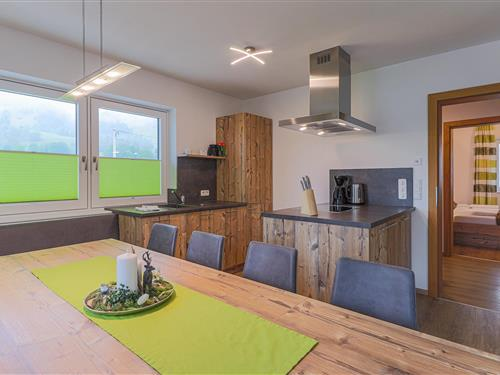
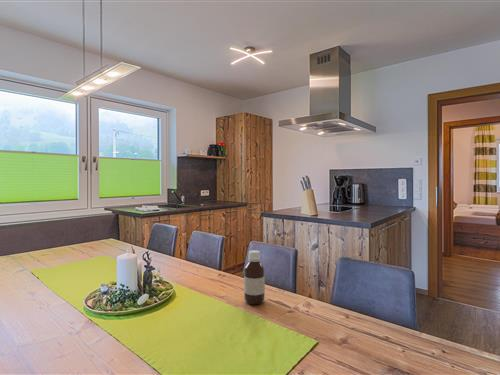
+ bottle [243,249,266,305]
